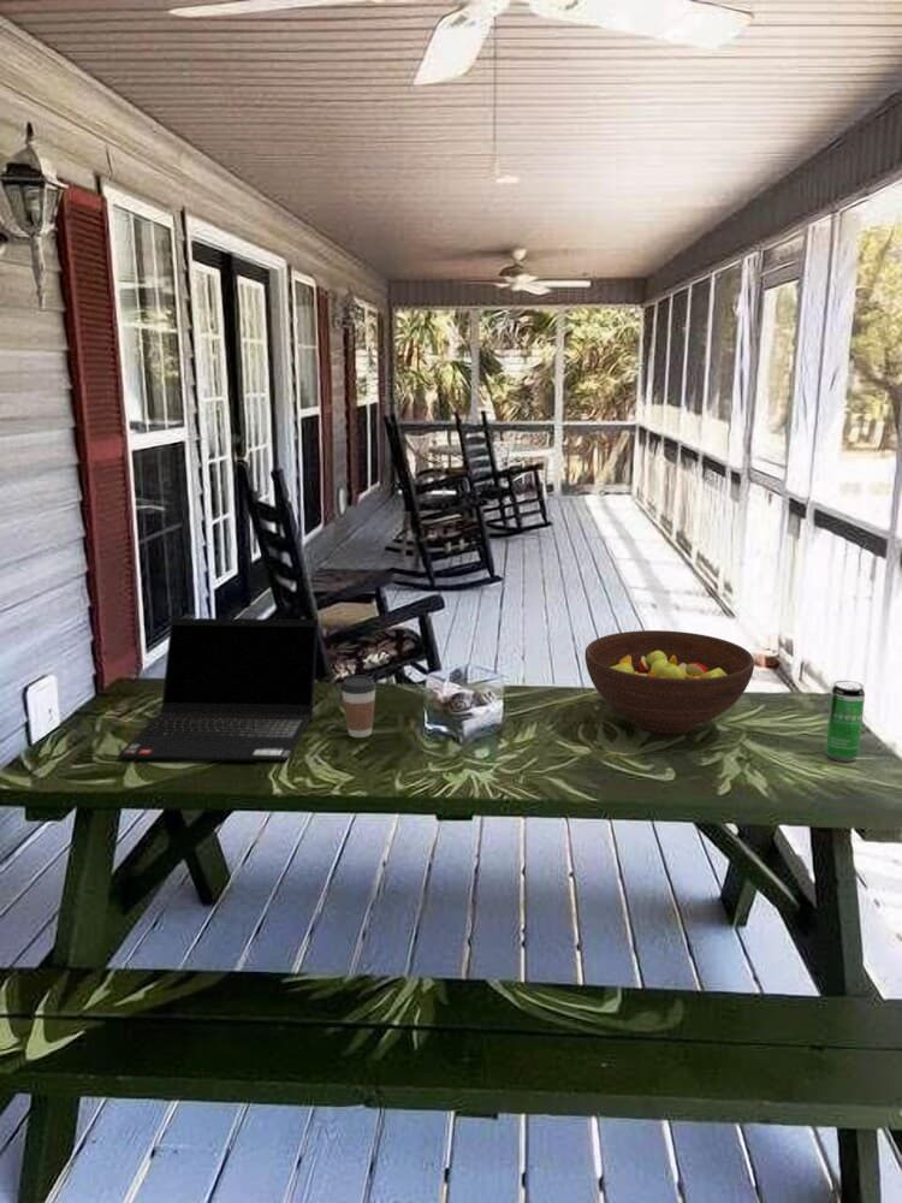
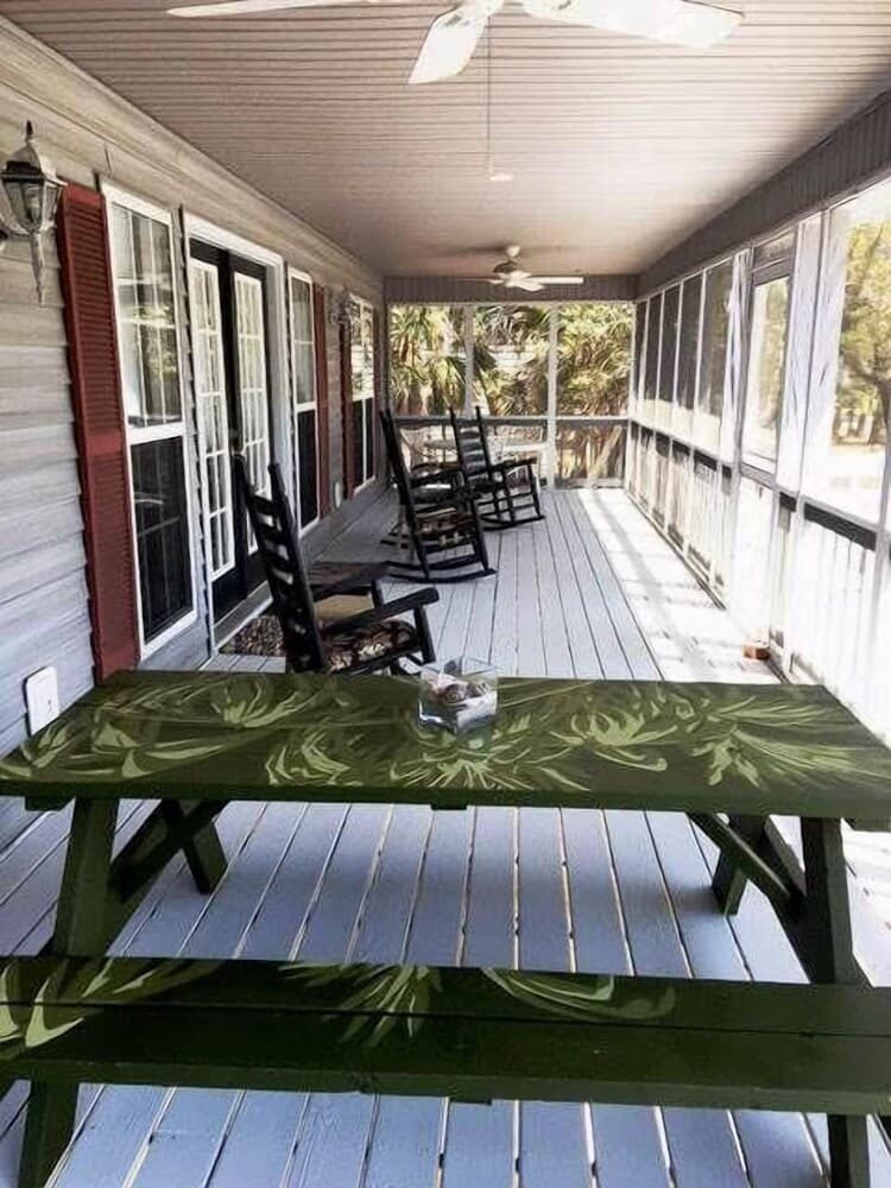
- coffee cup [340,675,378,739]
- laptop computer [117,617,320,763]
- fruit bowl [583,629,755,735]
- beverage can [824,680,866,763]
